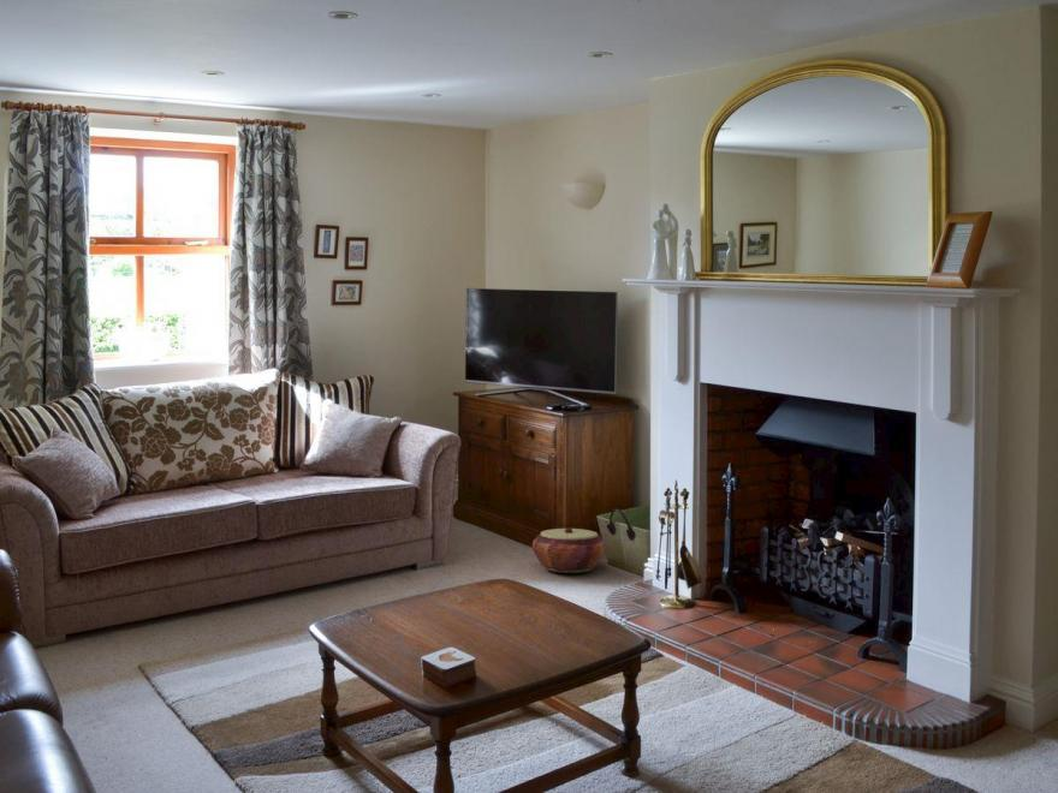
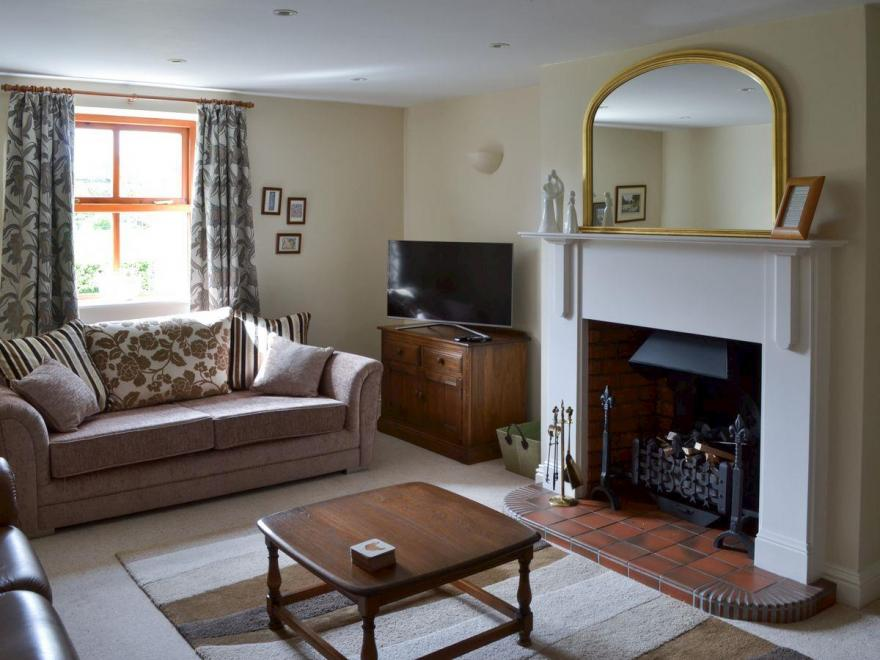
- woven basket [531,527,607,574]
